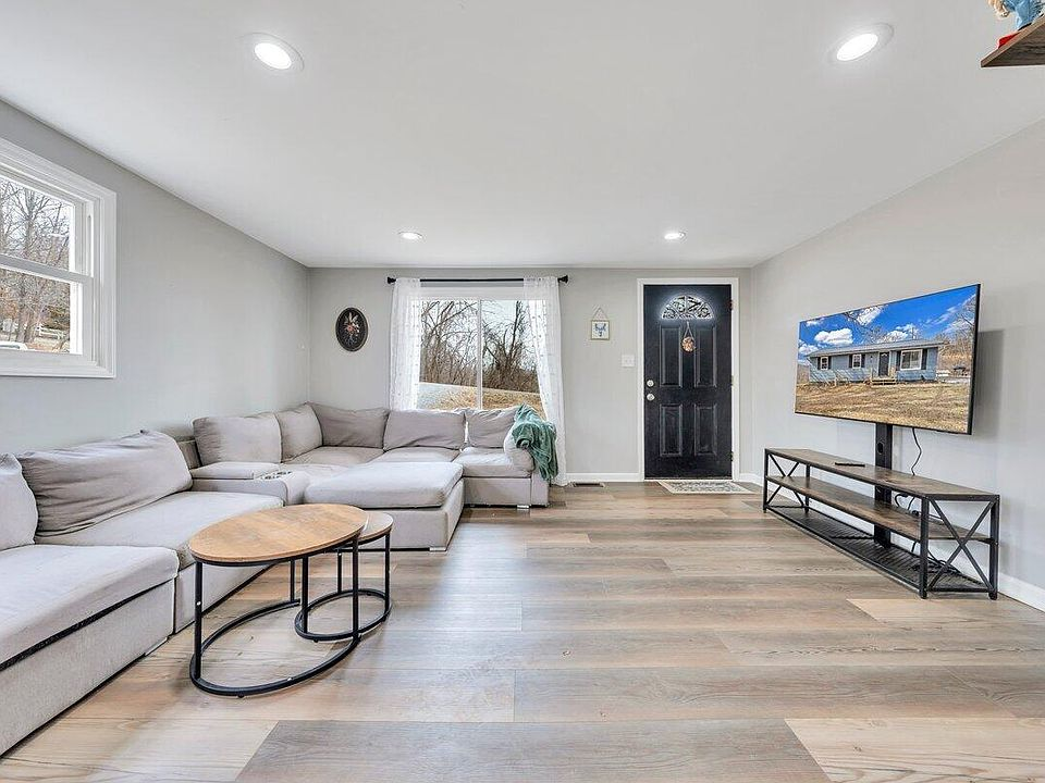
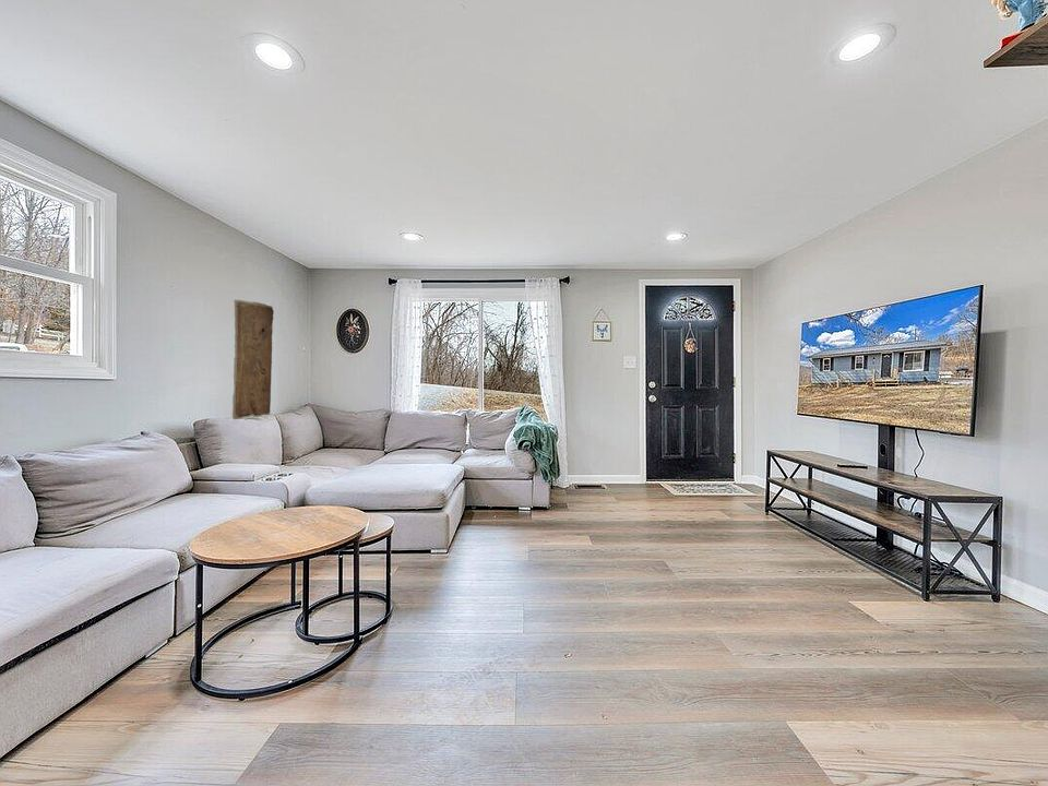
+ stone relief [231,299,275,420]
